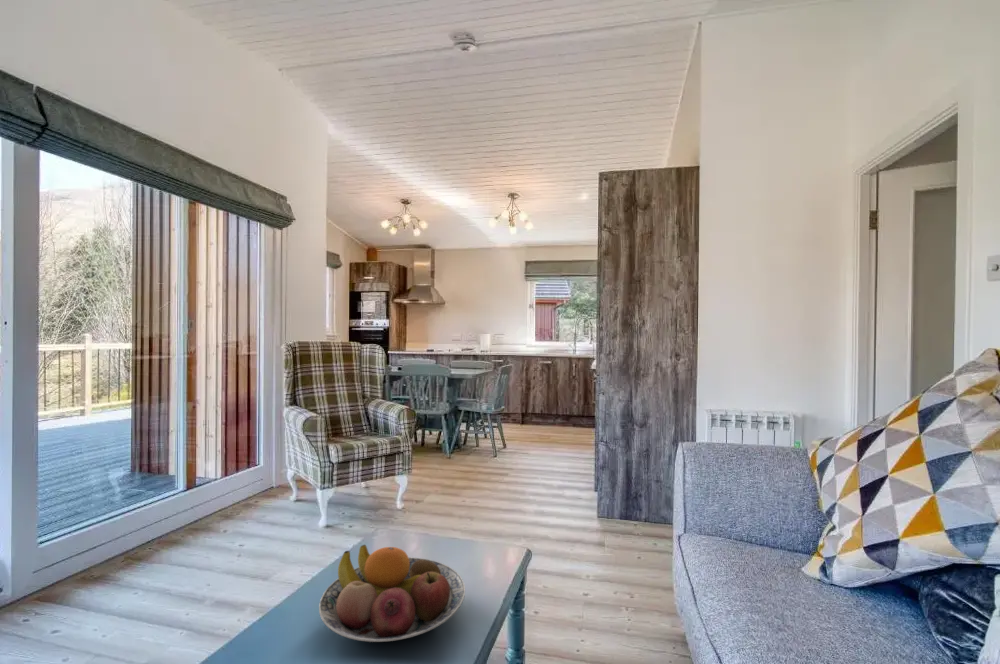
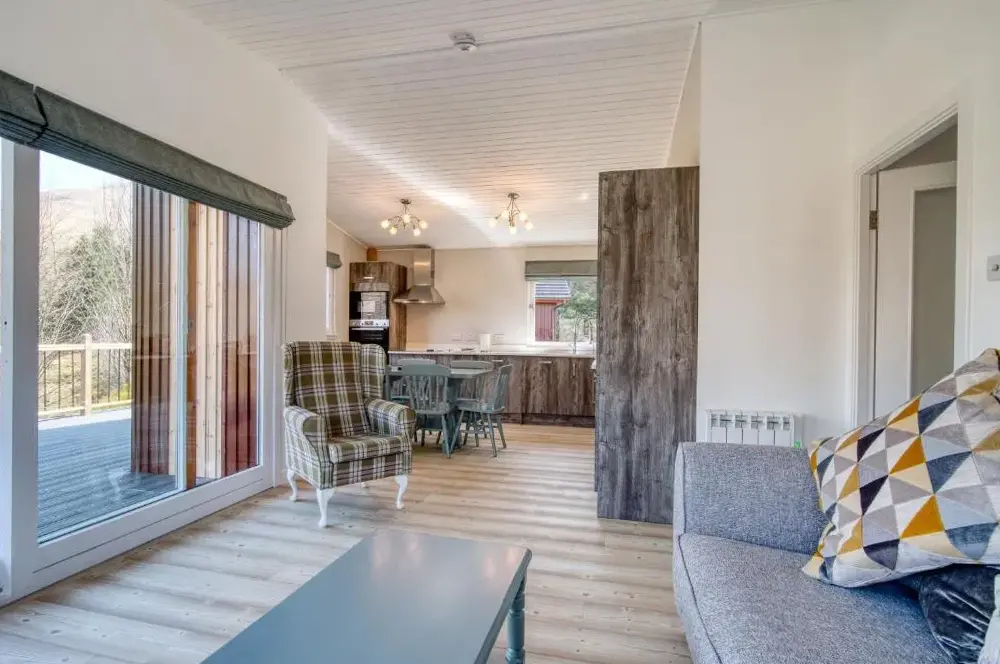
- fruit bowl [318,544,466,643]
